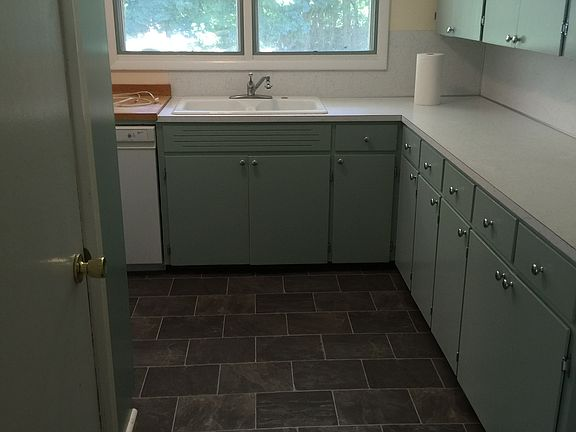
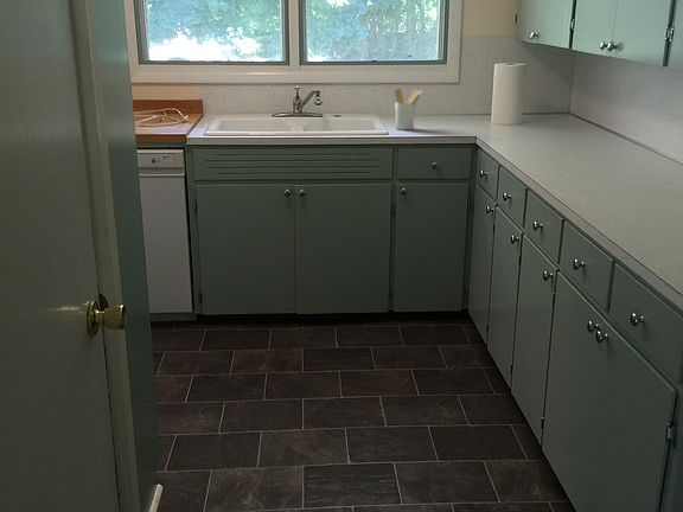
+ utensil holder [394,88,425,130]
